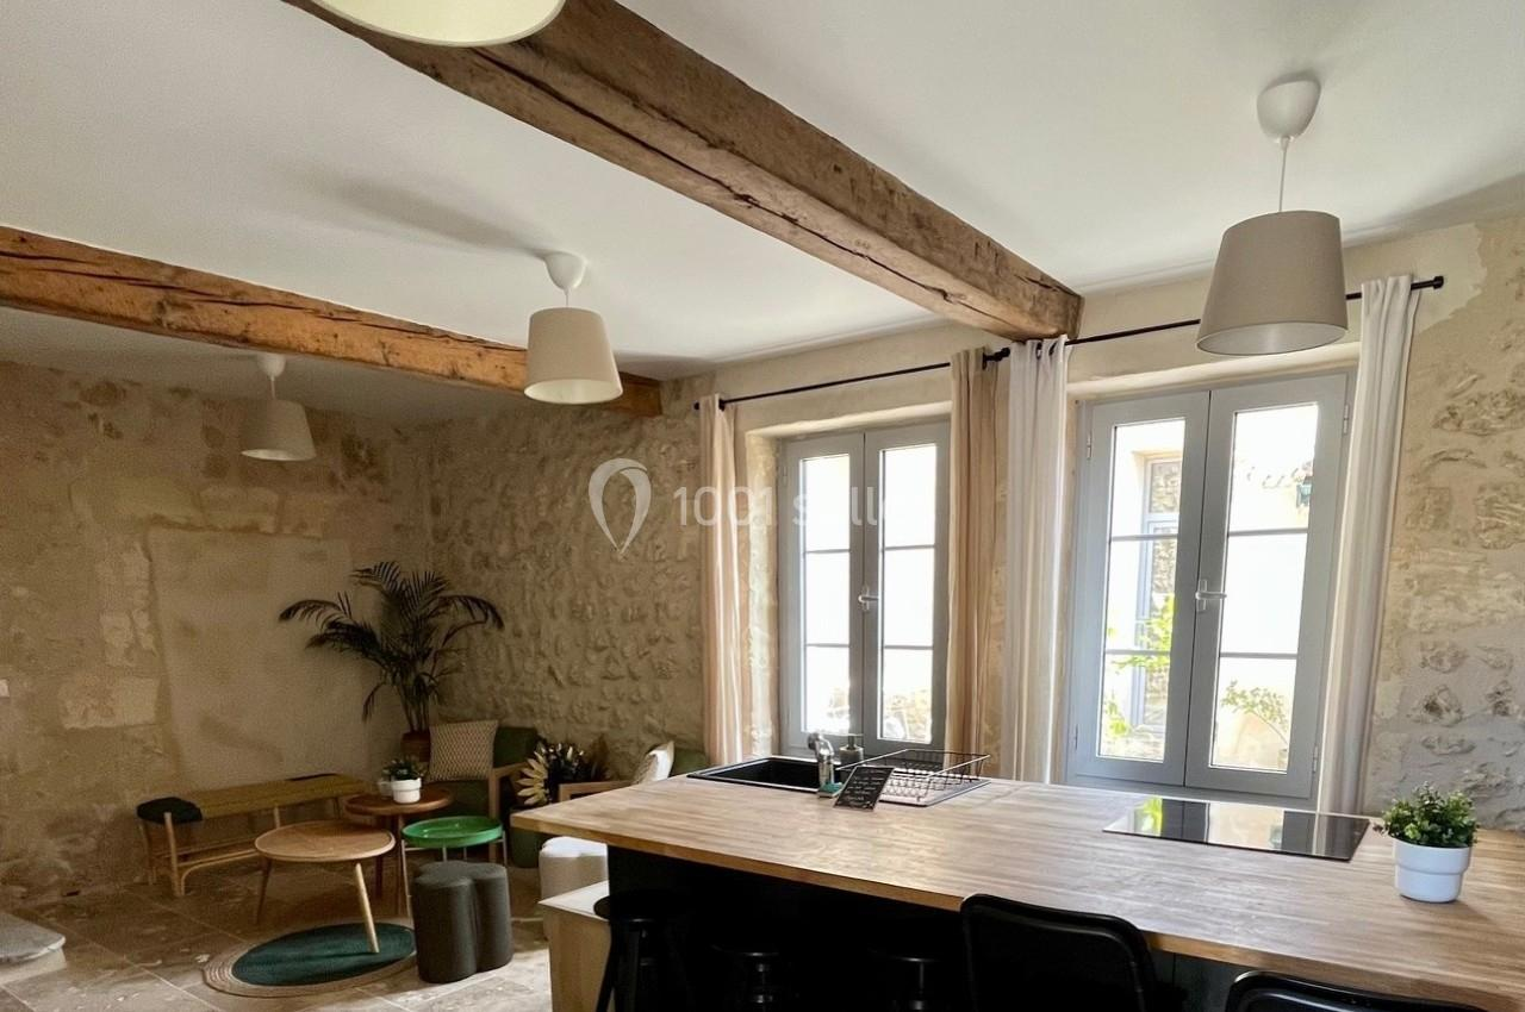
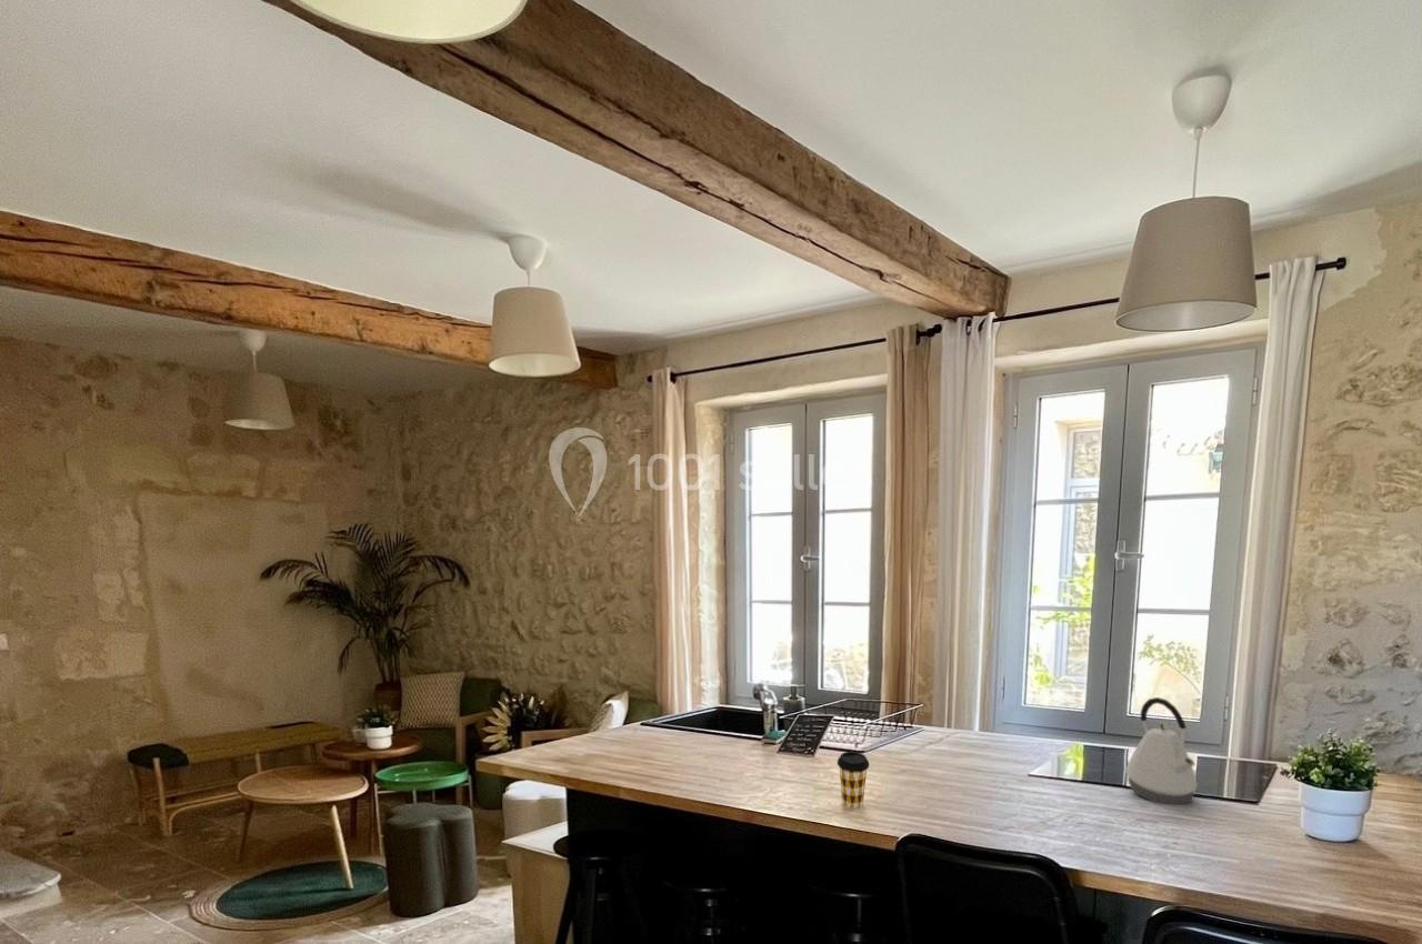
+ coffee cup [837,751,870,810]
+ kettle [1125,696,1198,805]
